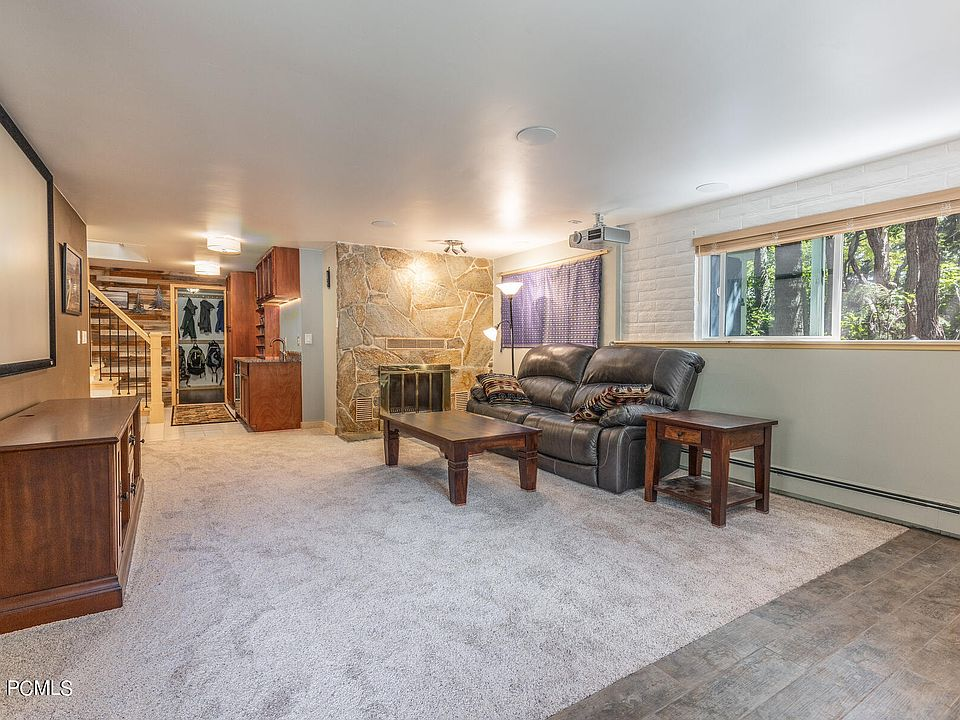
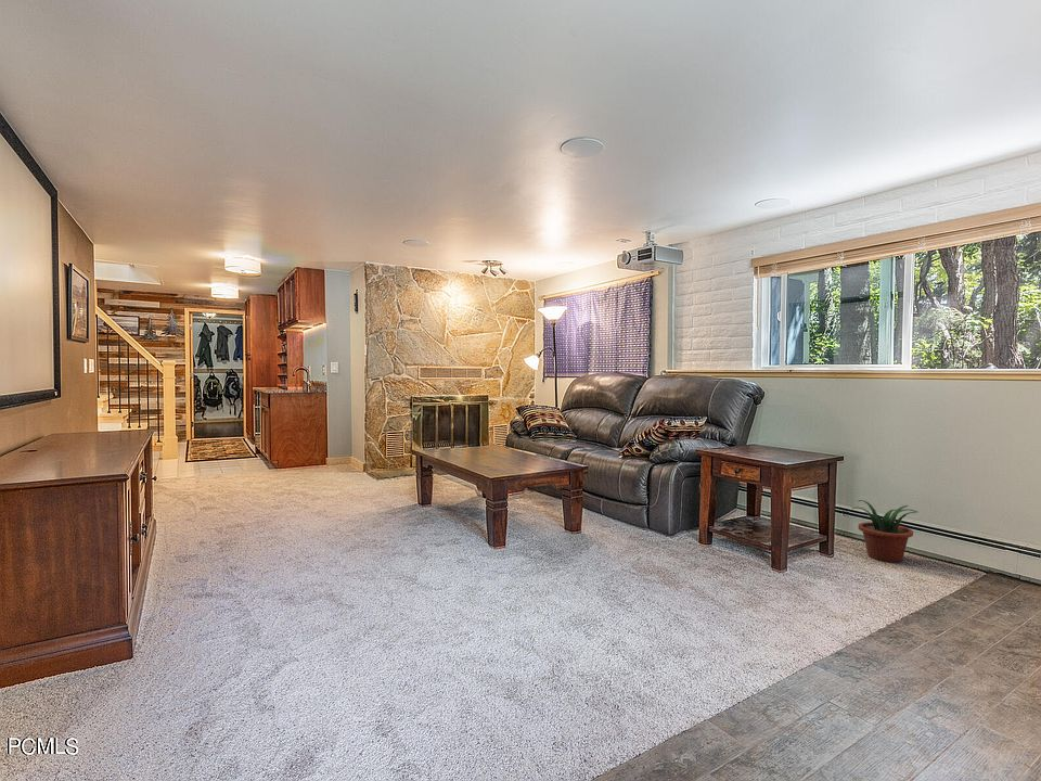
+ potted plant [851,499,920,563]
